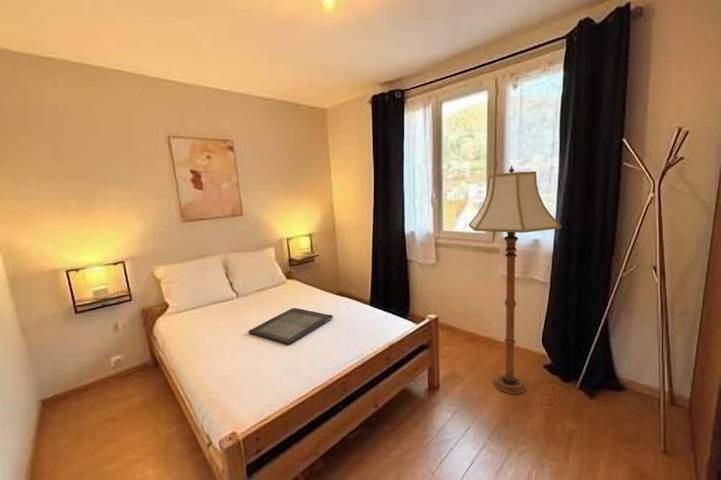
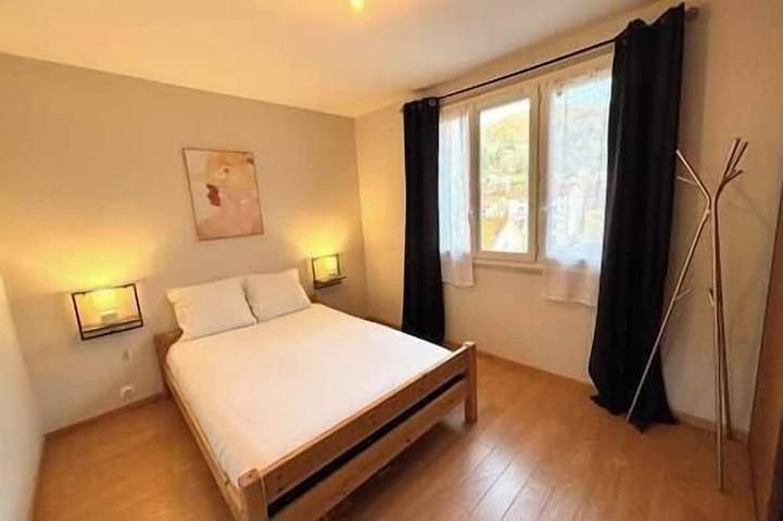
- floor lamp [468,164,562,395]
- serving tray [247,307,334,345]
